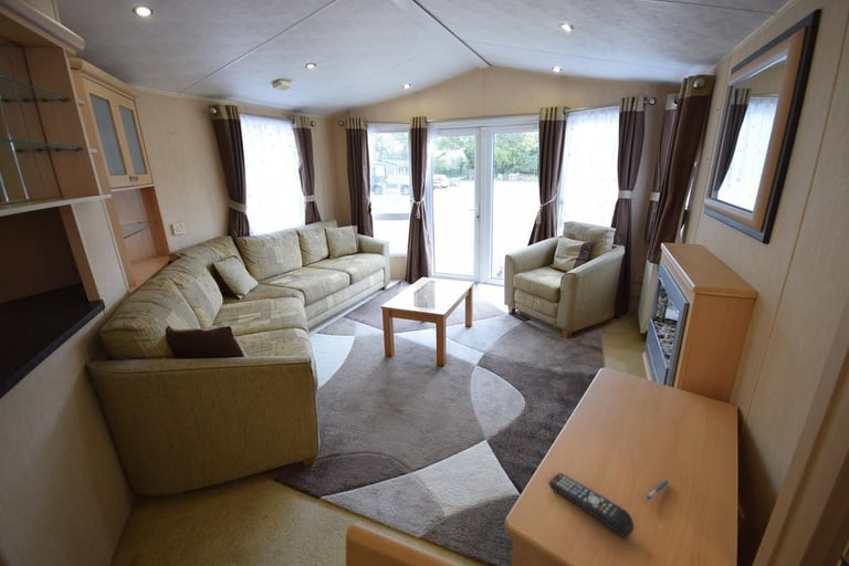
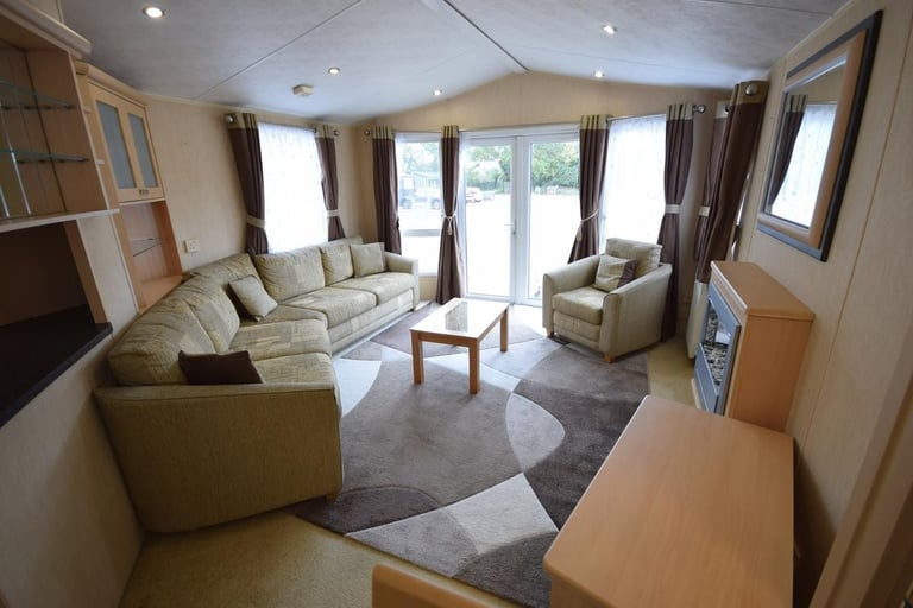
- remote control [548,472,635,541]
- pen [643,480,670,502]
